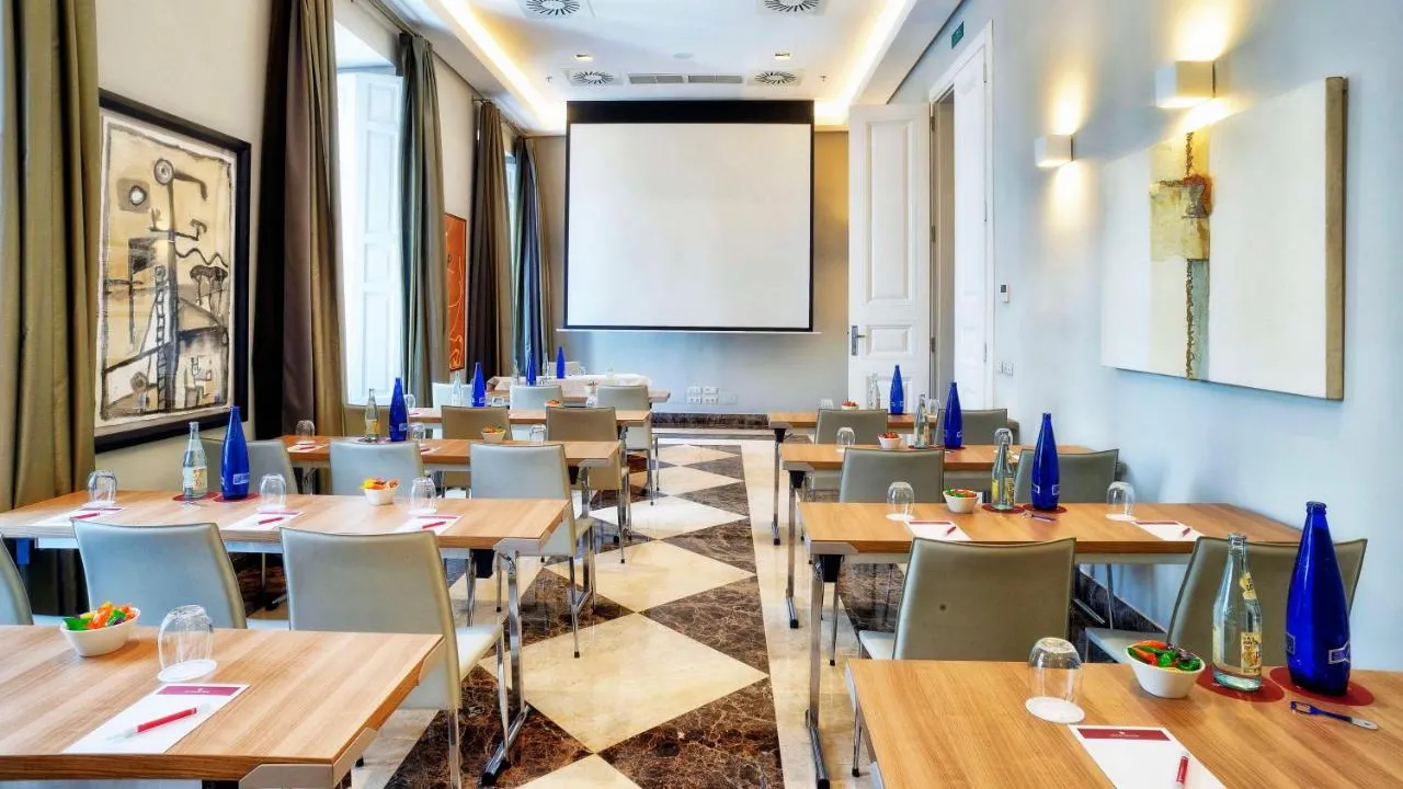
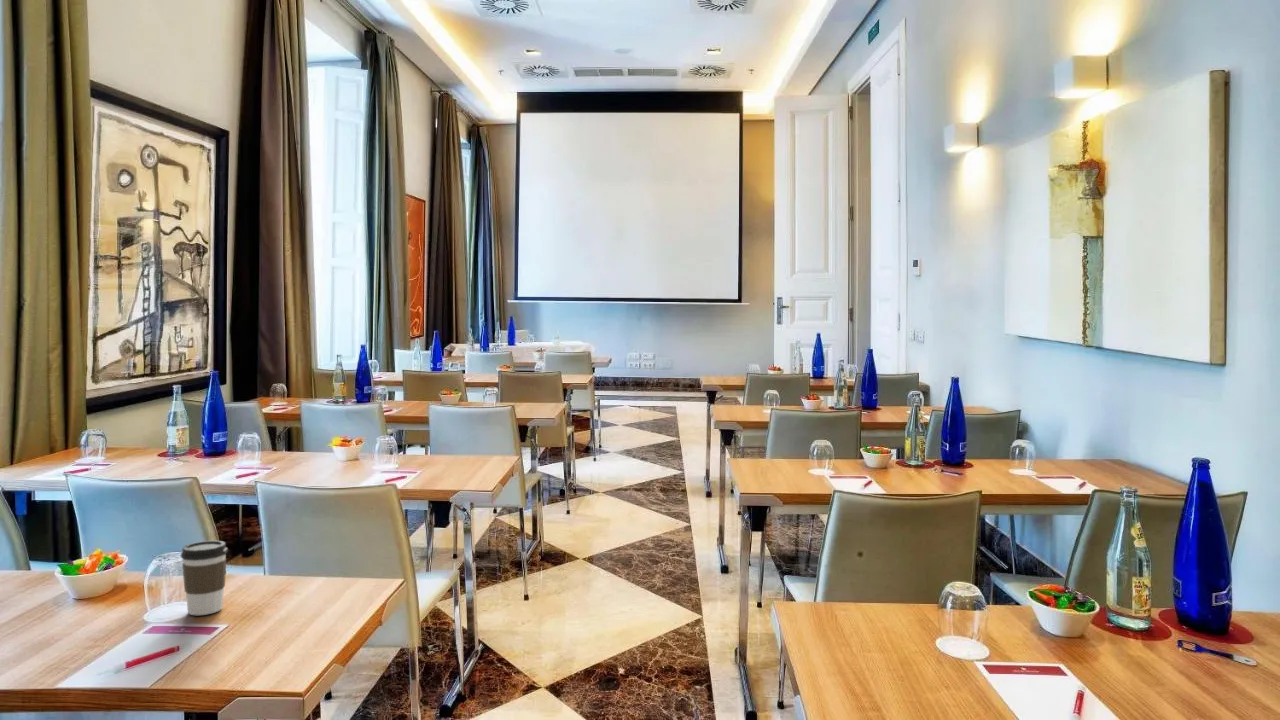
+ coffee cup [180,539,229,616]
